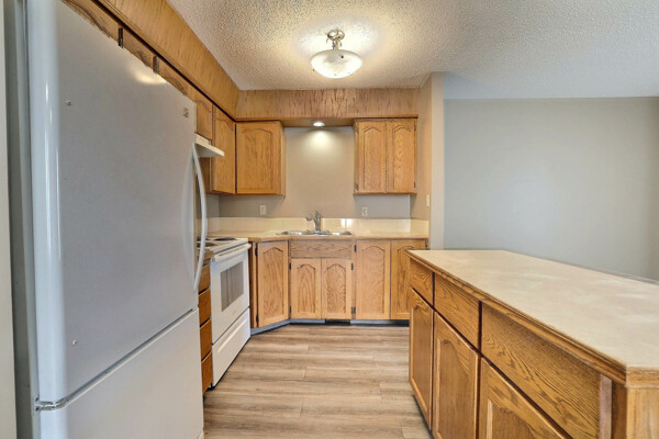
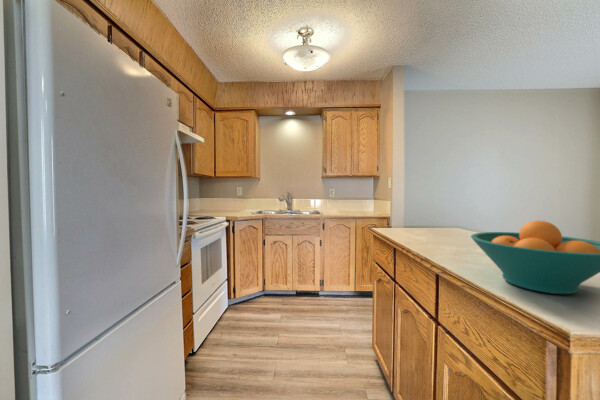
+ fruit bowl [470,220,600,295]
